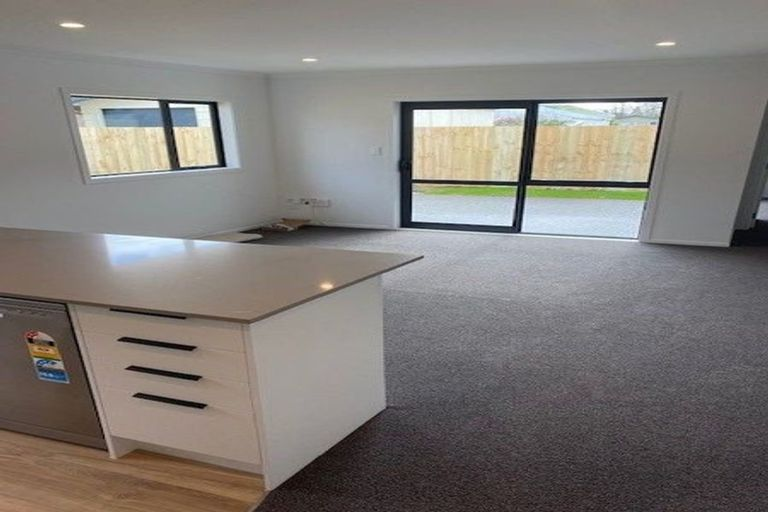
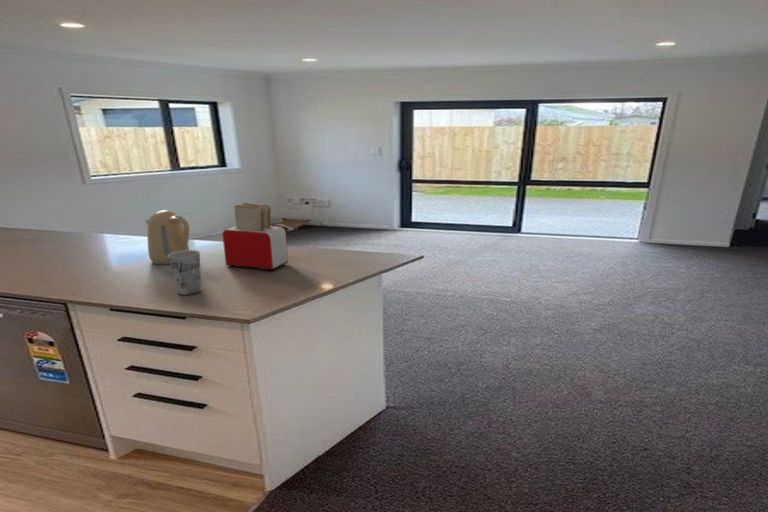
+ toaster [221,202,289,272]
+ cup [168,249,202,296]
+ kettle [144,209,191,265]
